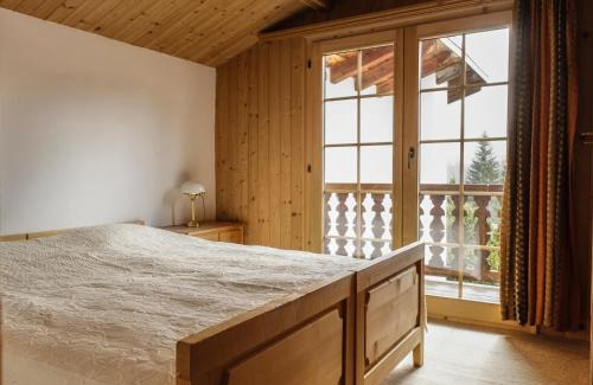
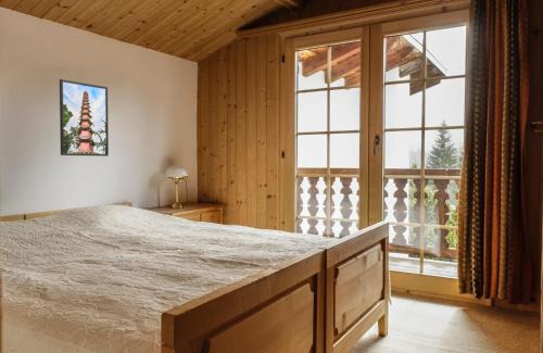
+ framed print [59,78,110,157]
